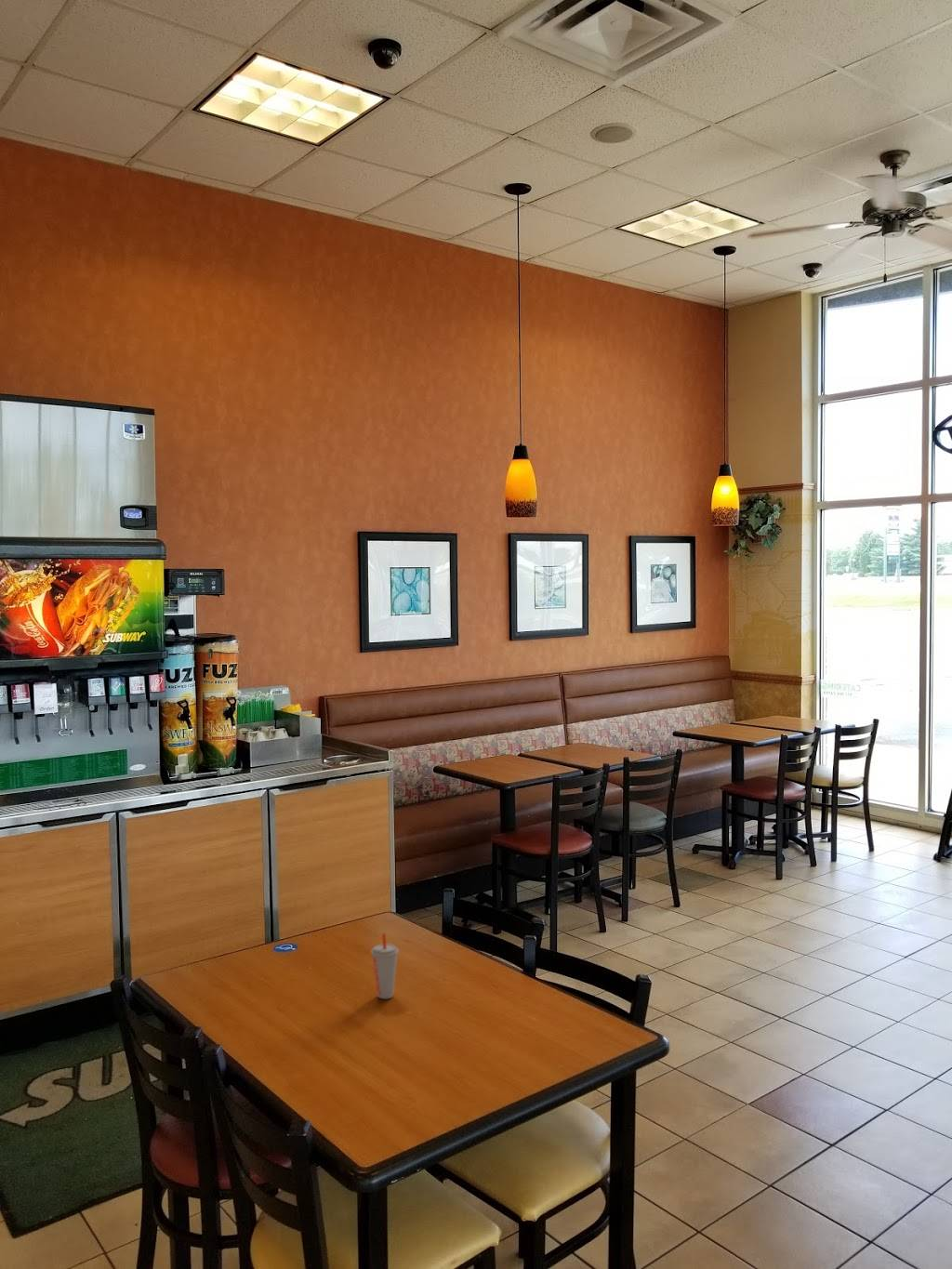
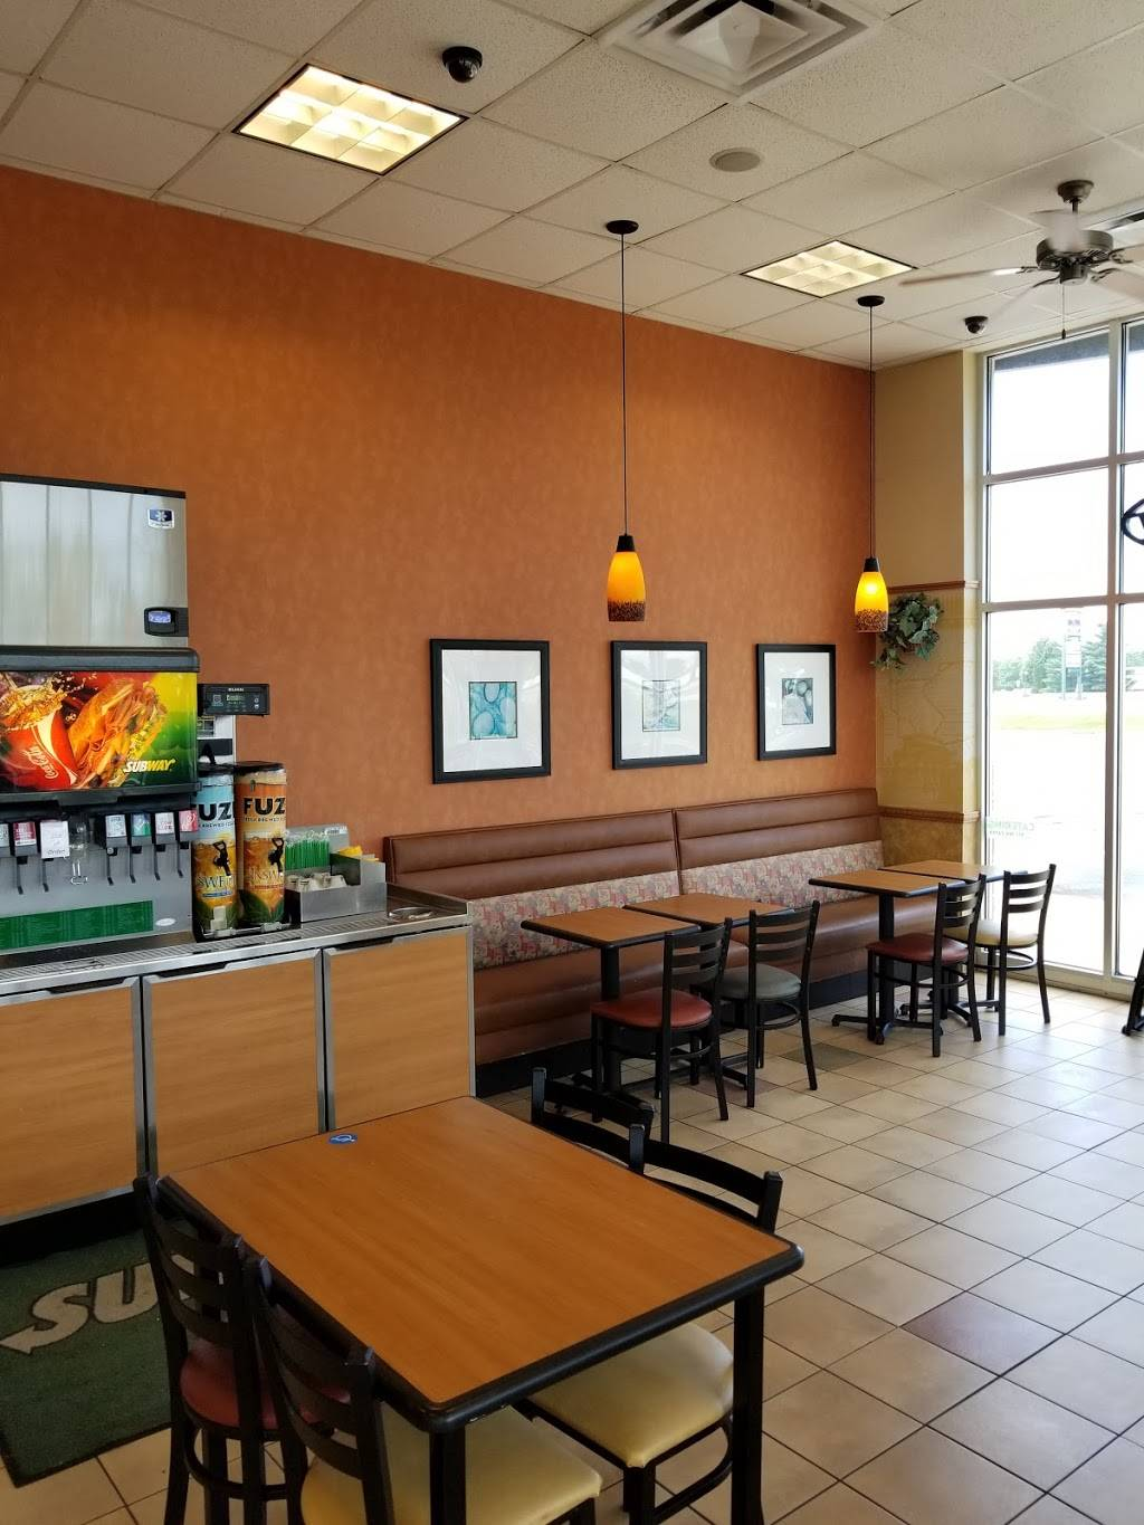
- beverage cup [370,932,400,999]
